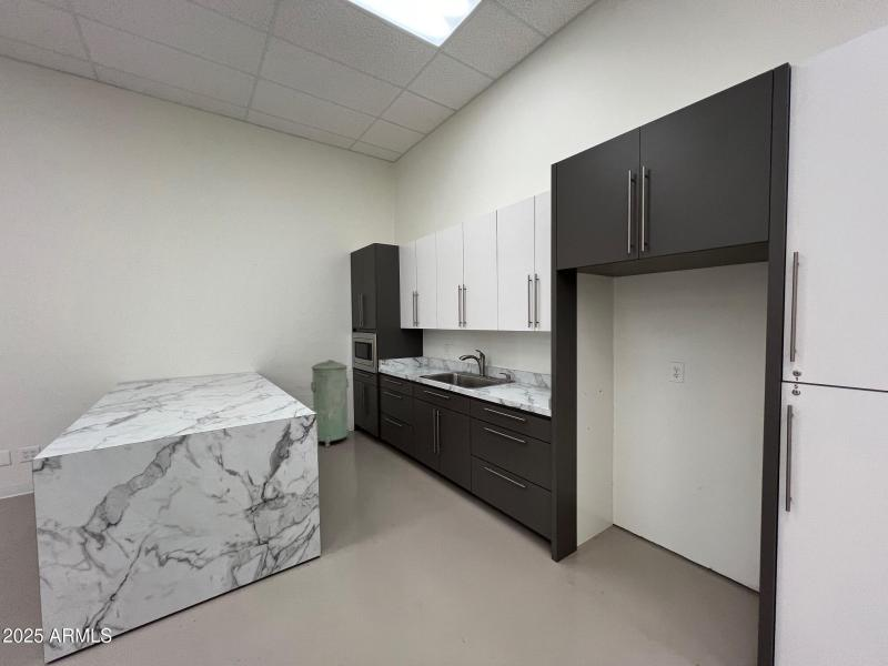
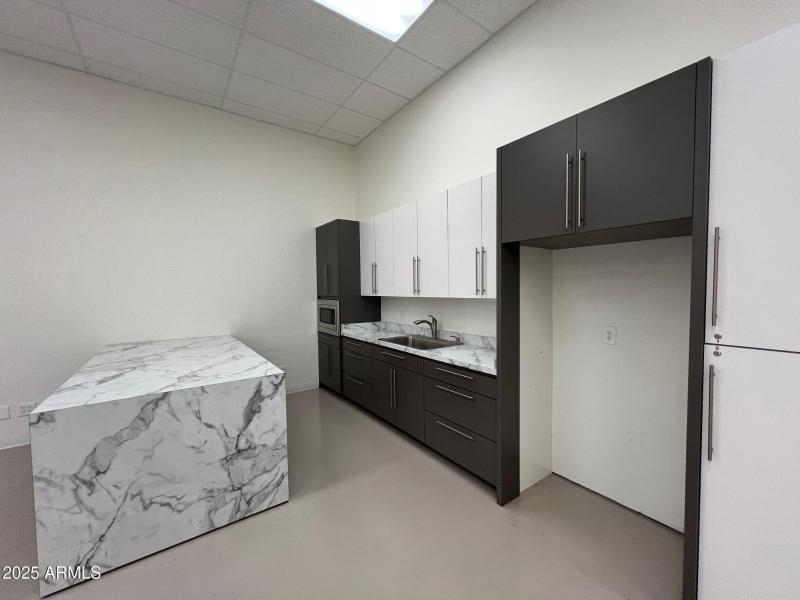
- trash can [310,359,350,447]
